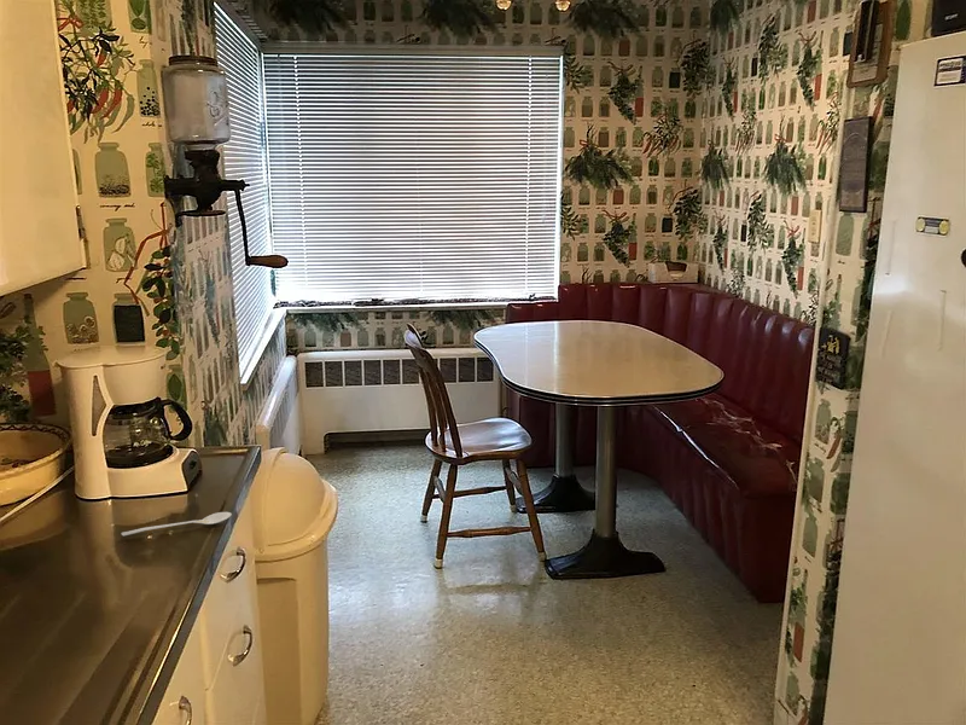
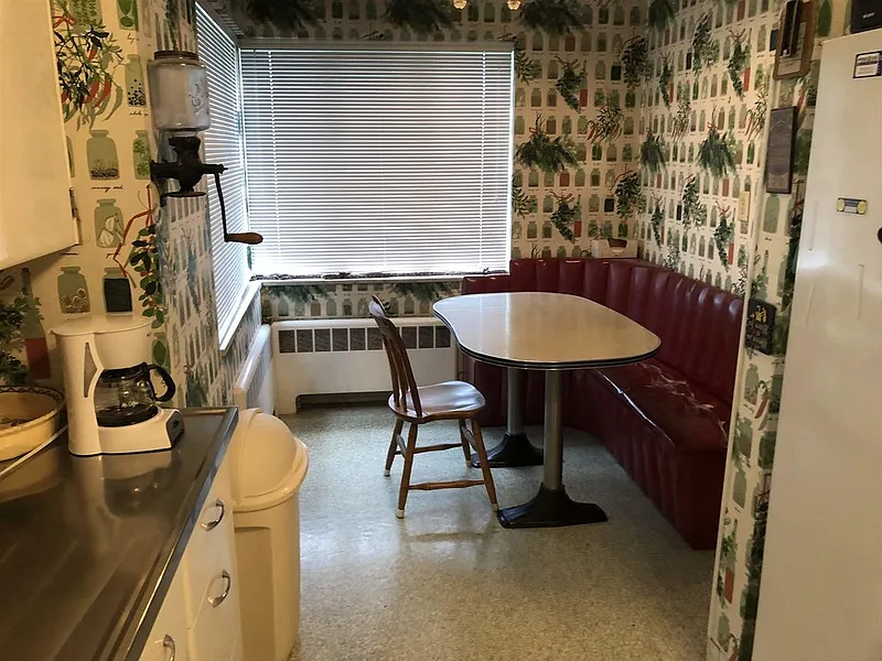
- stirrer [121,511,233,536]
